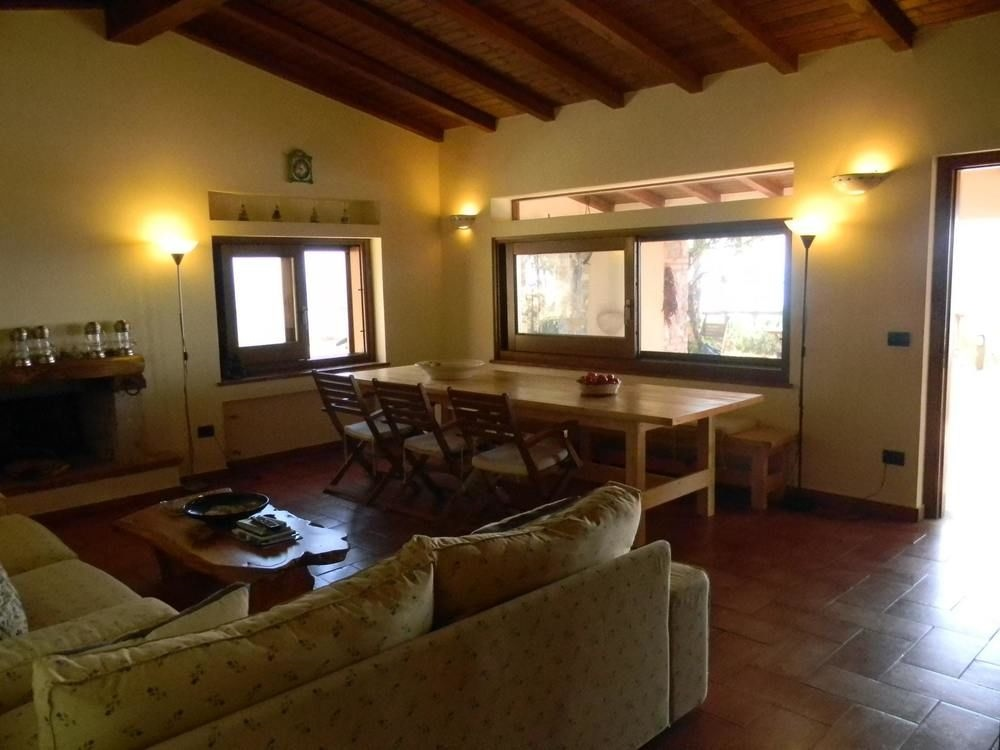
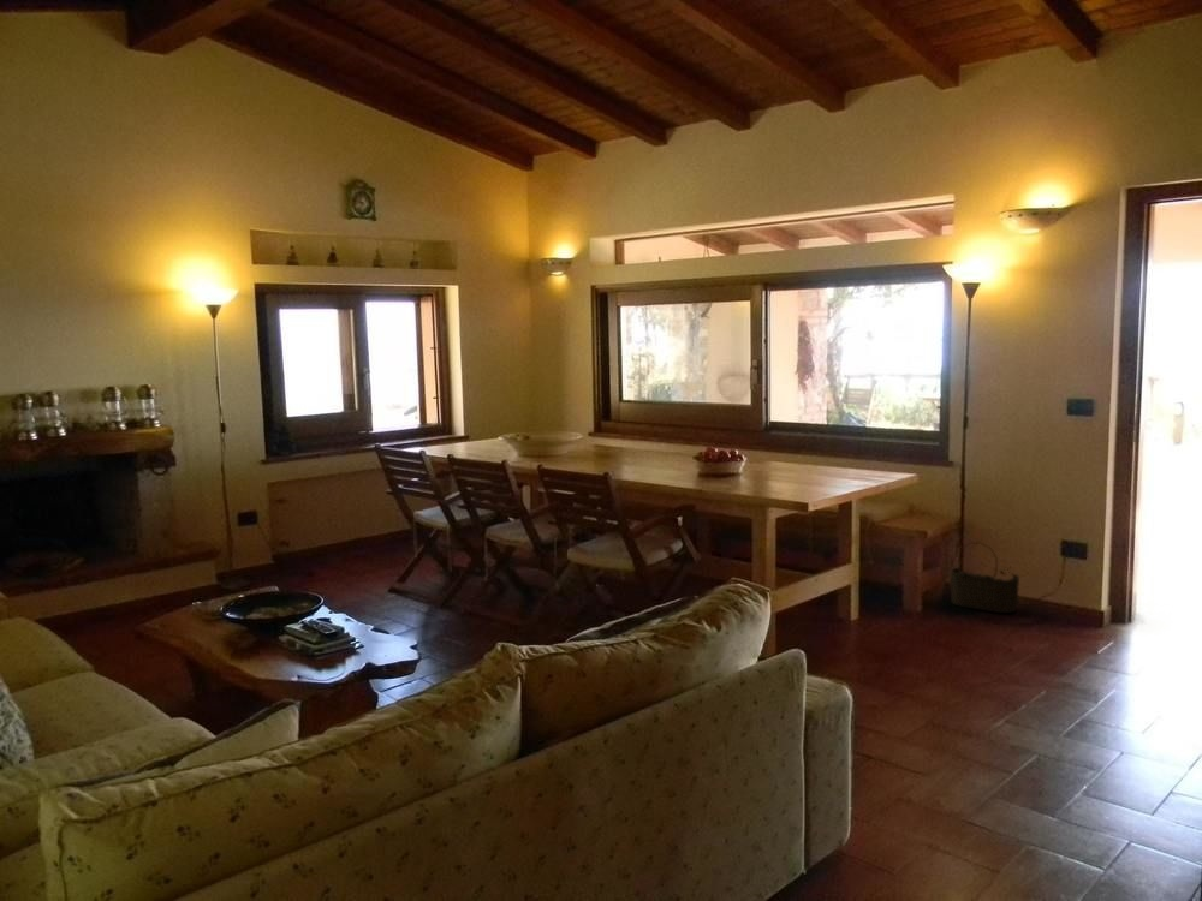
+ wicker basket [948,541,1020,614]
